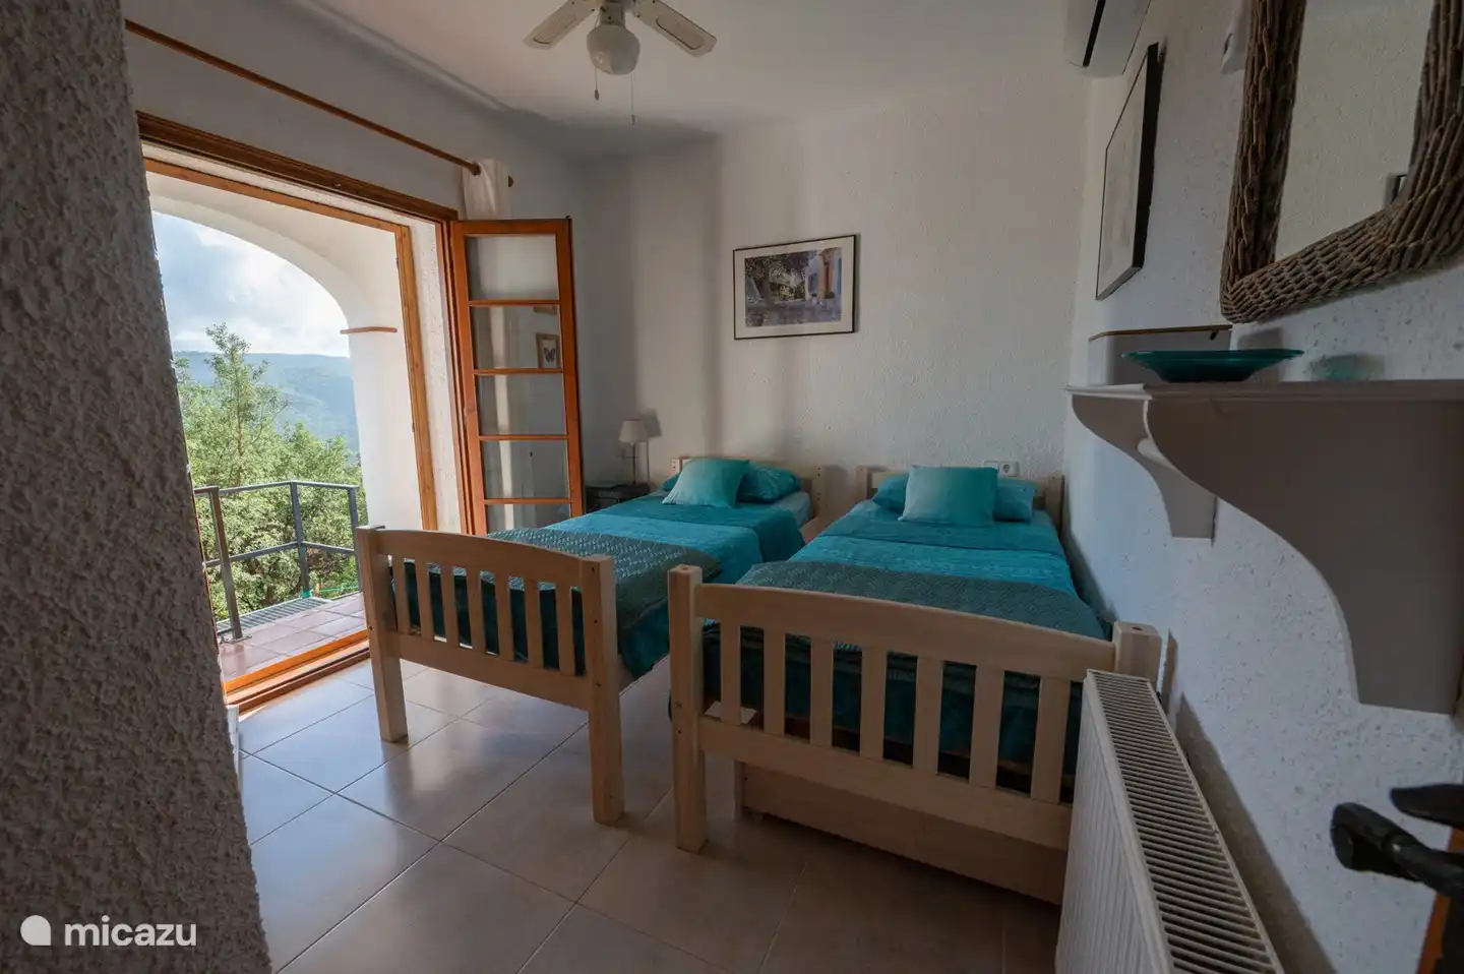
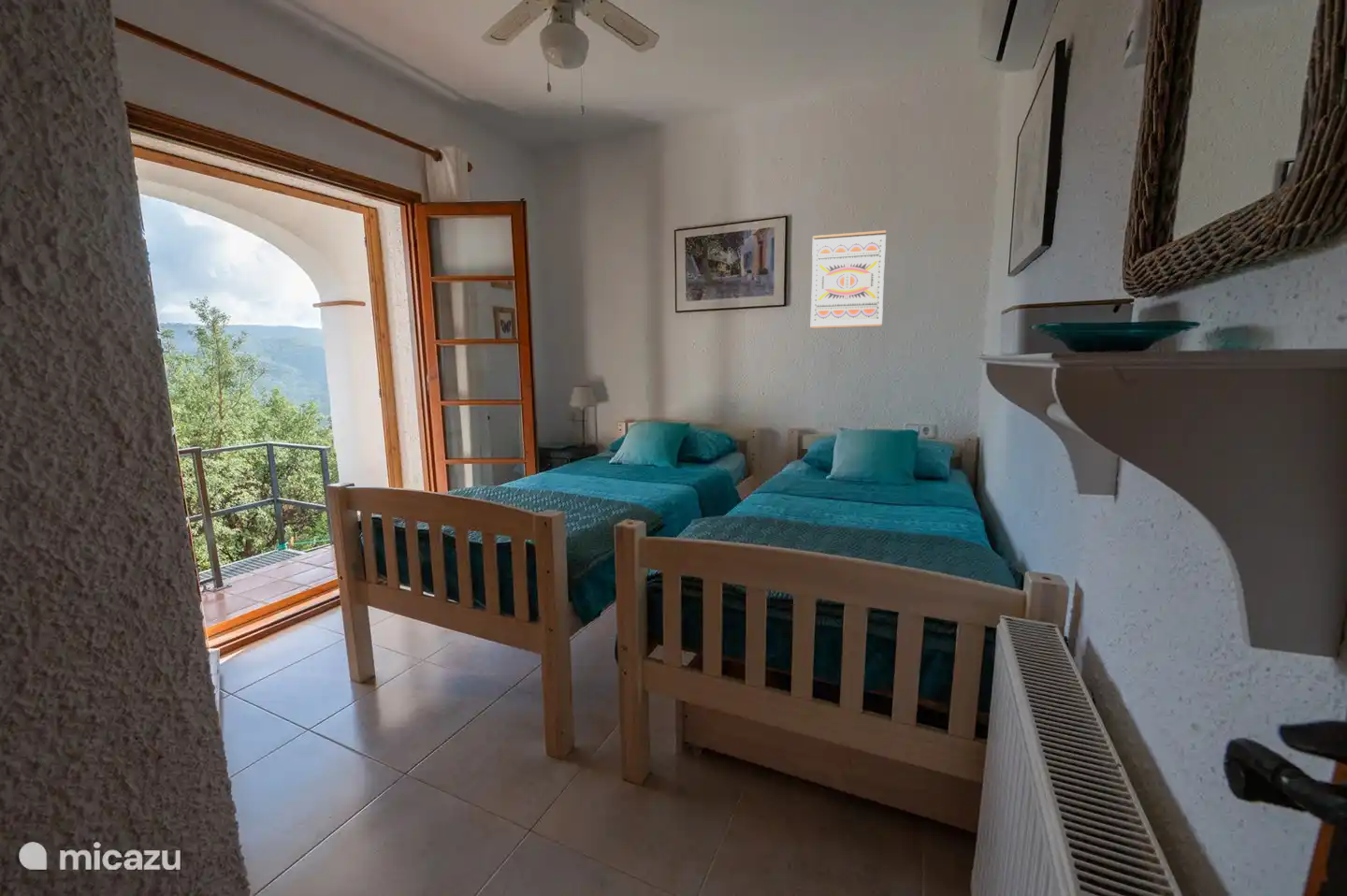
+ wall art [810,229,887,329]
